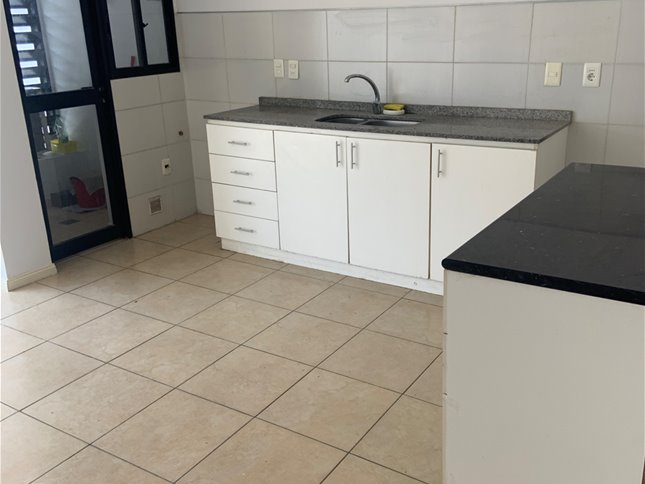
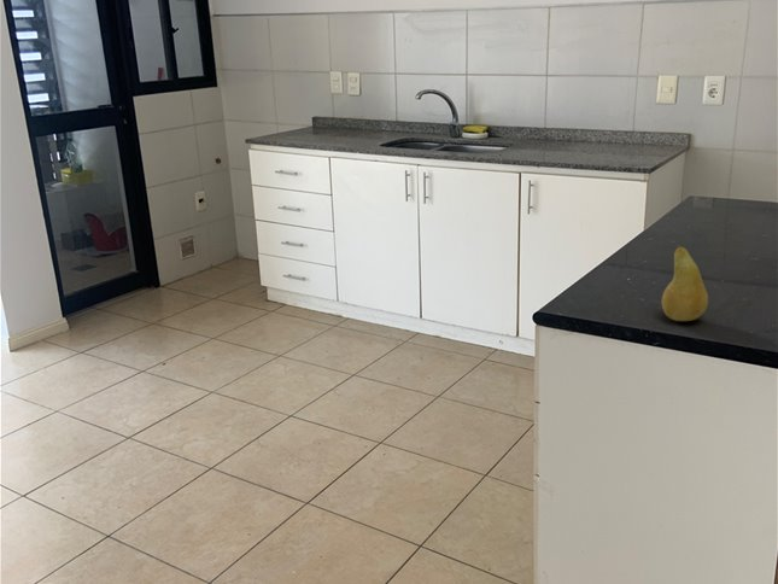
+ fruit [661,245,709,322]
